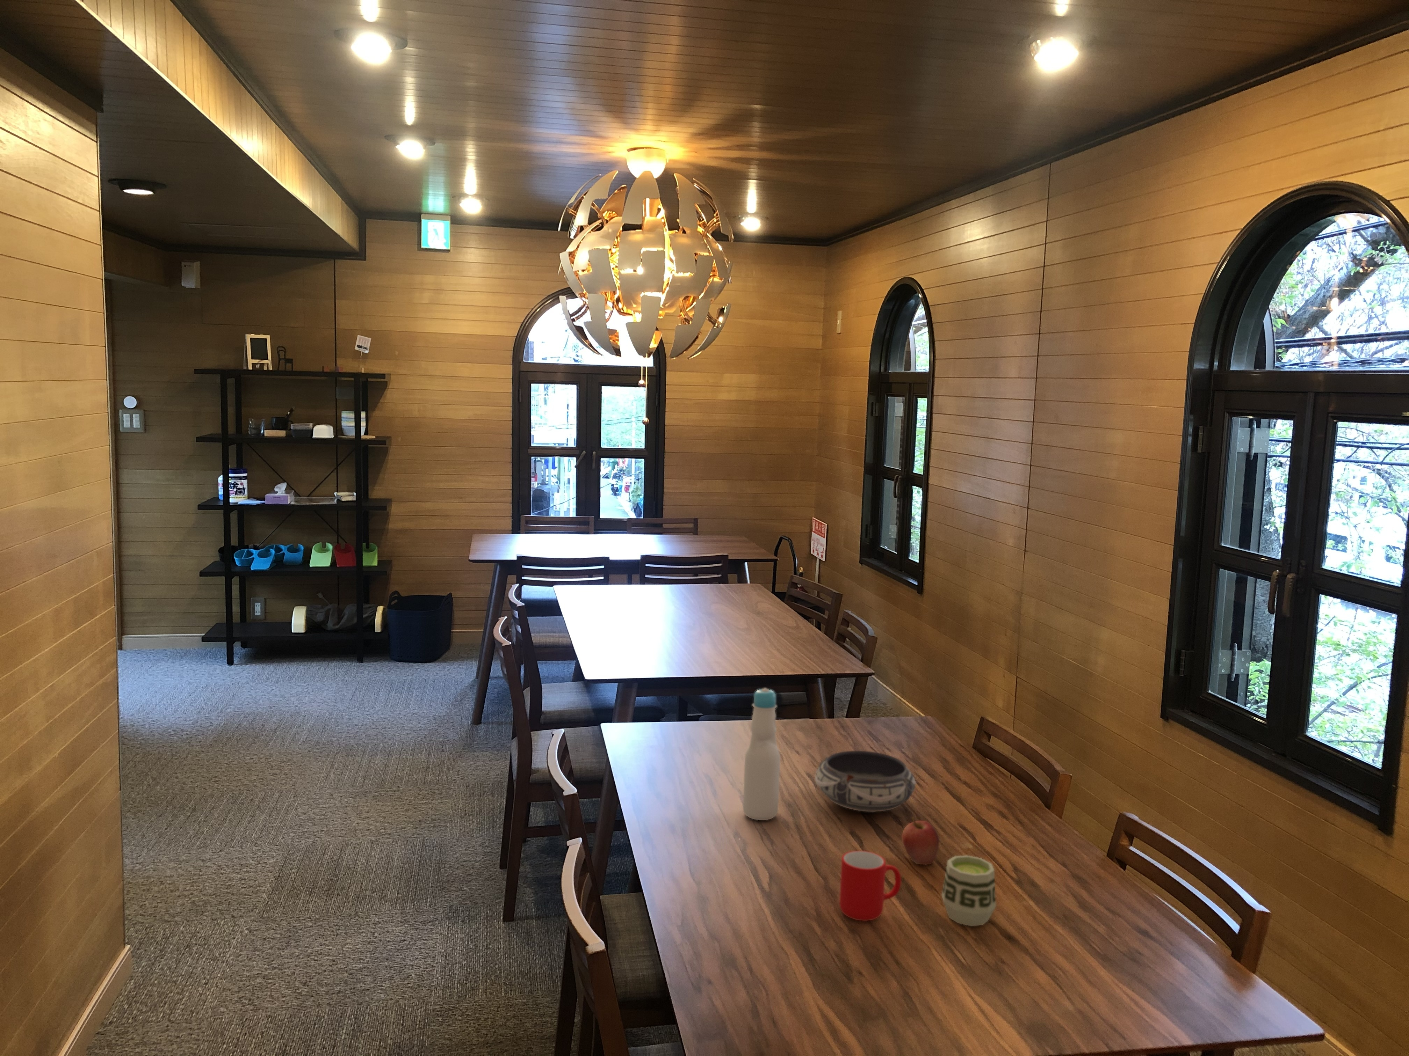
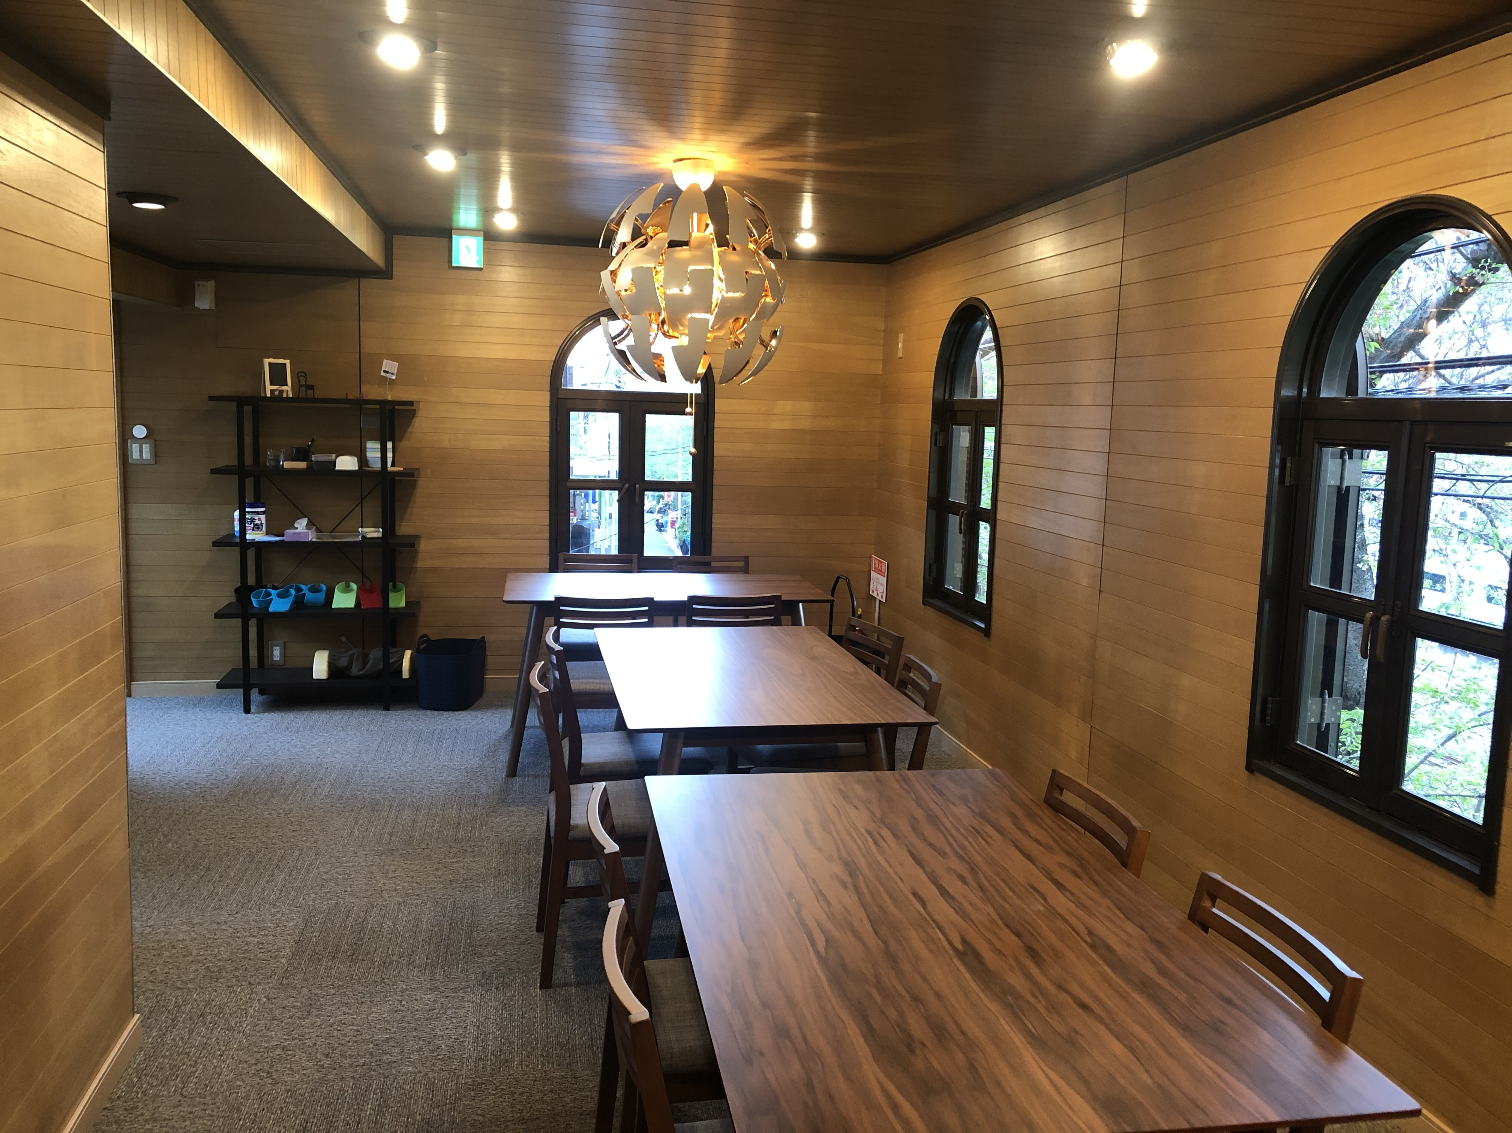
- fruit [901,816,940,865]
- bowl [814,751,916,812]
- bottle [742,688,781,821]
- cup [839,851,902,921]
- cup [941,855,996,926]
